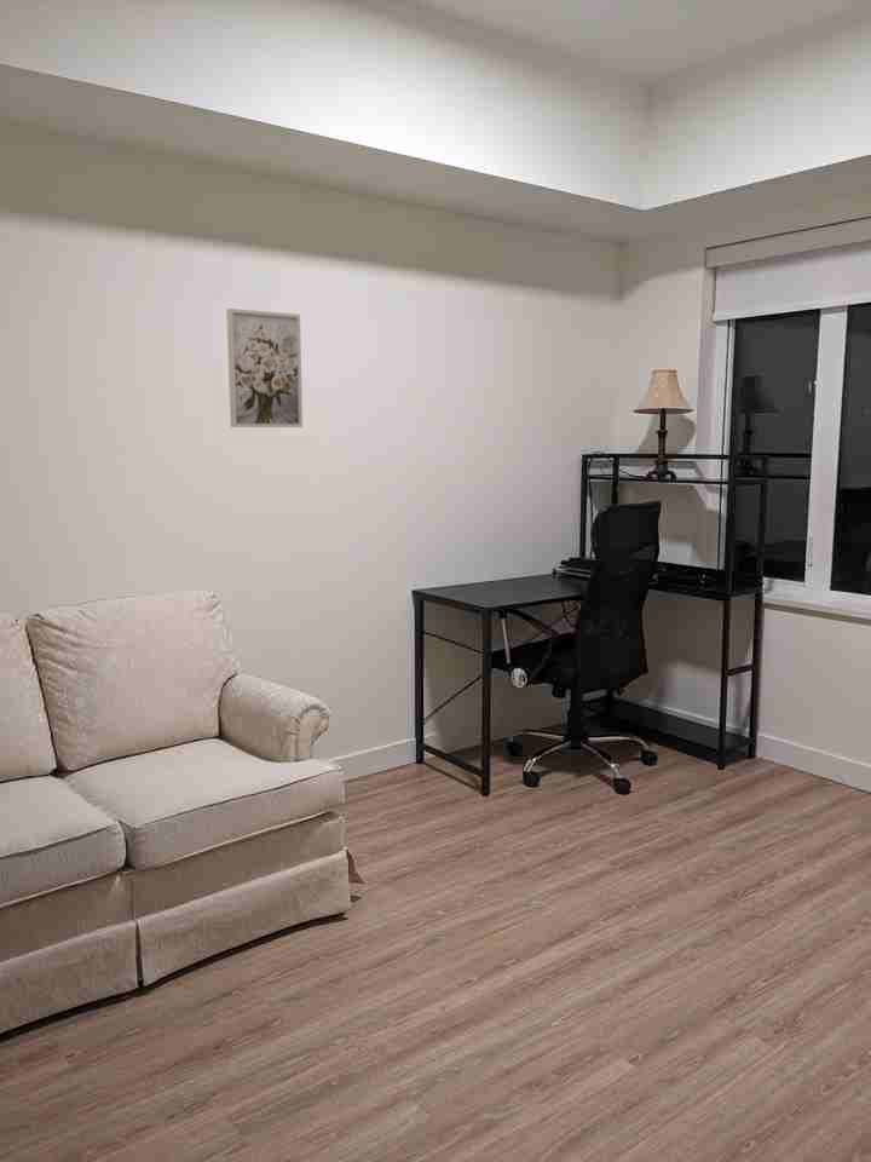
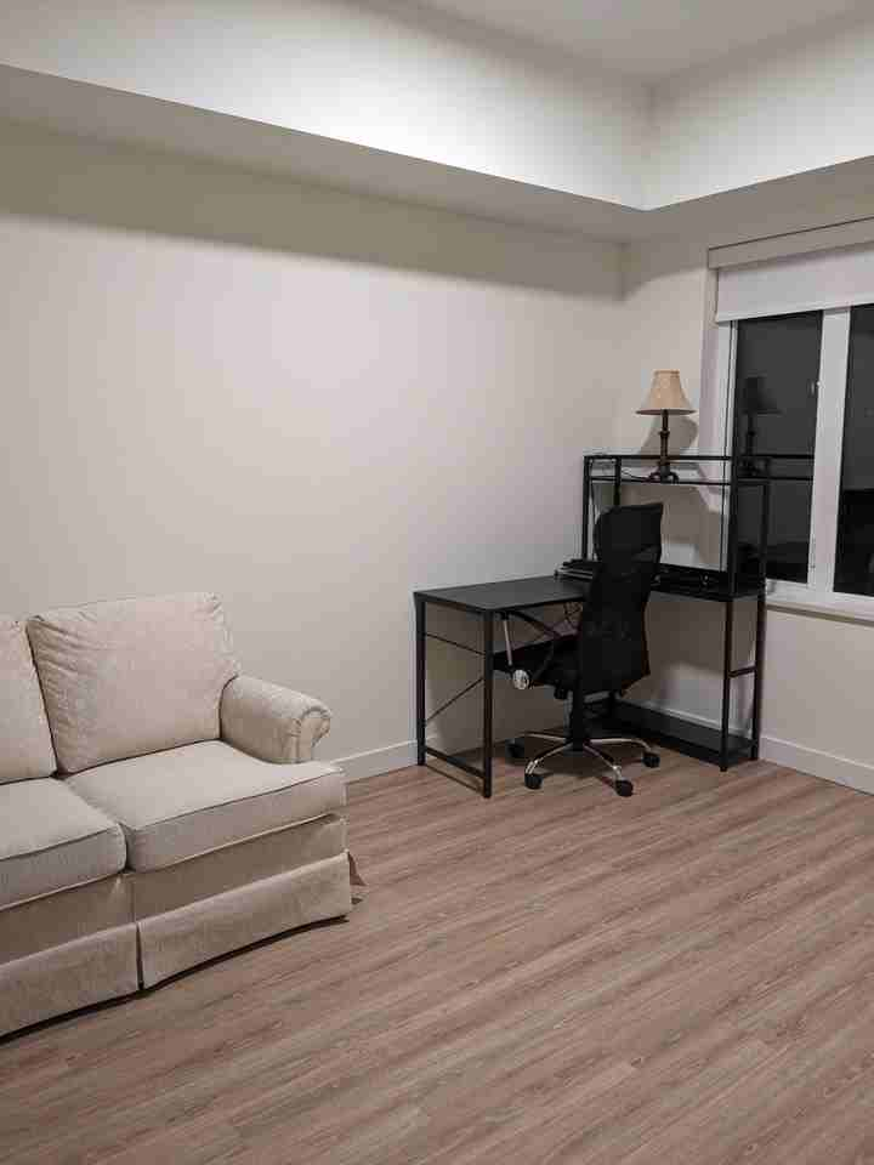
- wall art [225,307,304,428]
